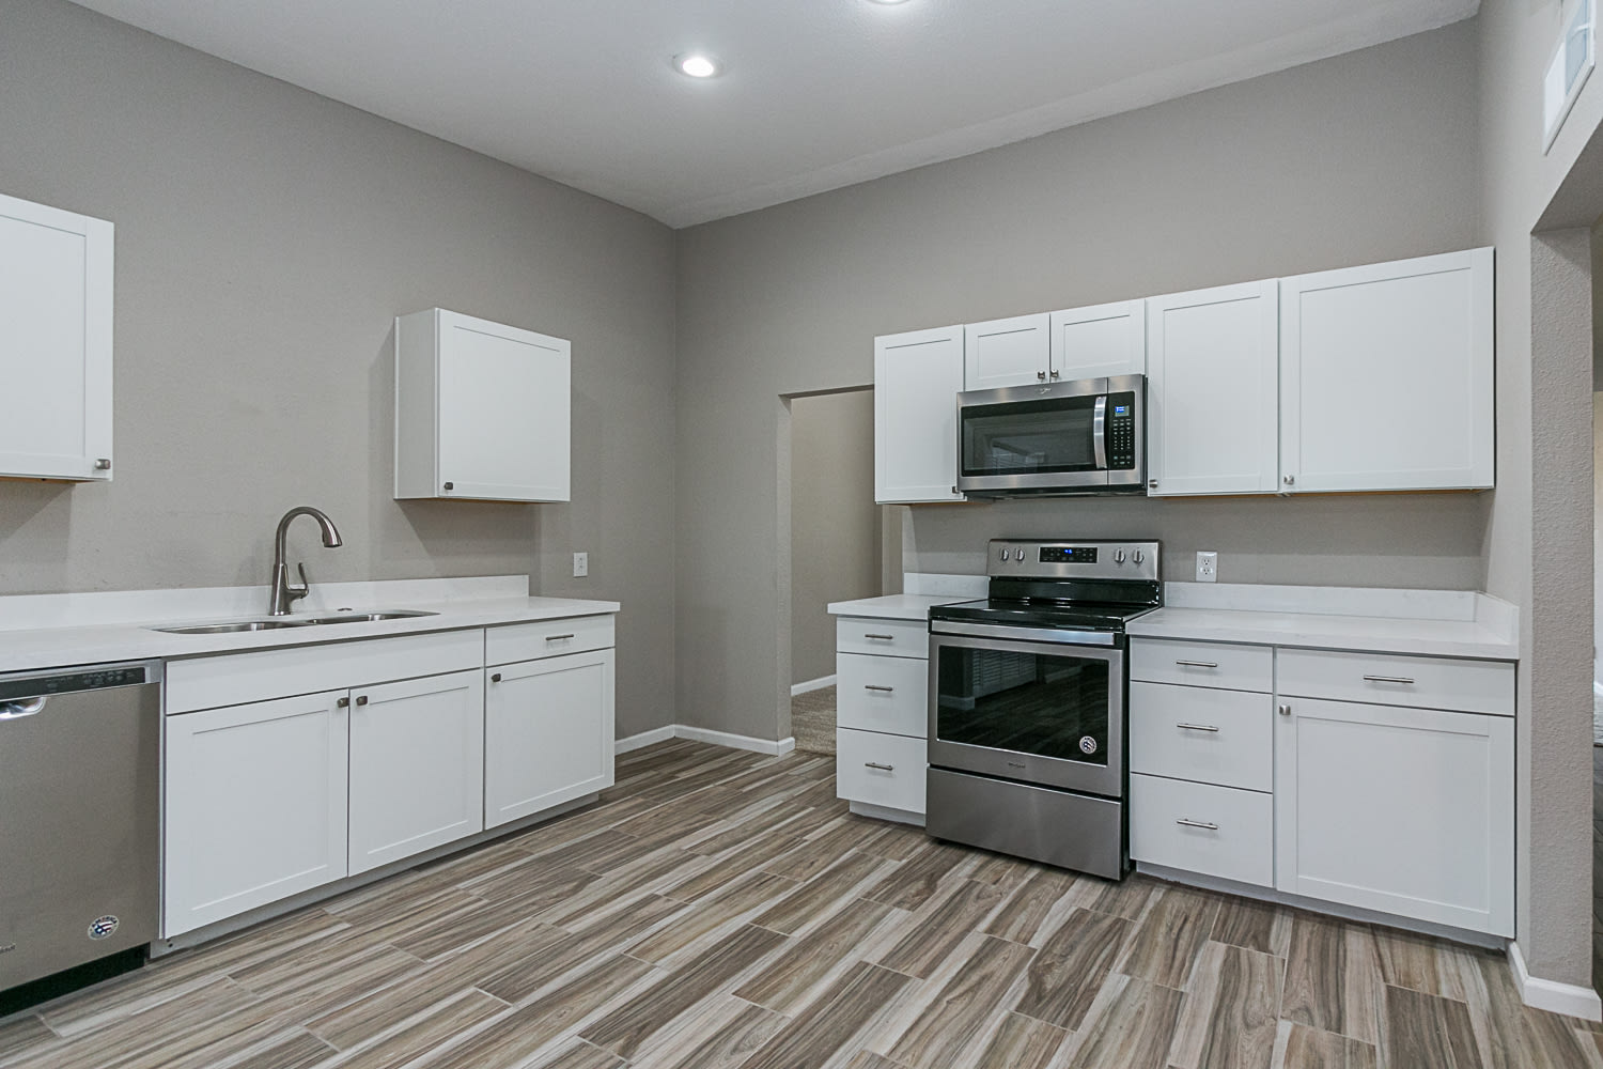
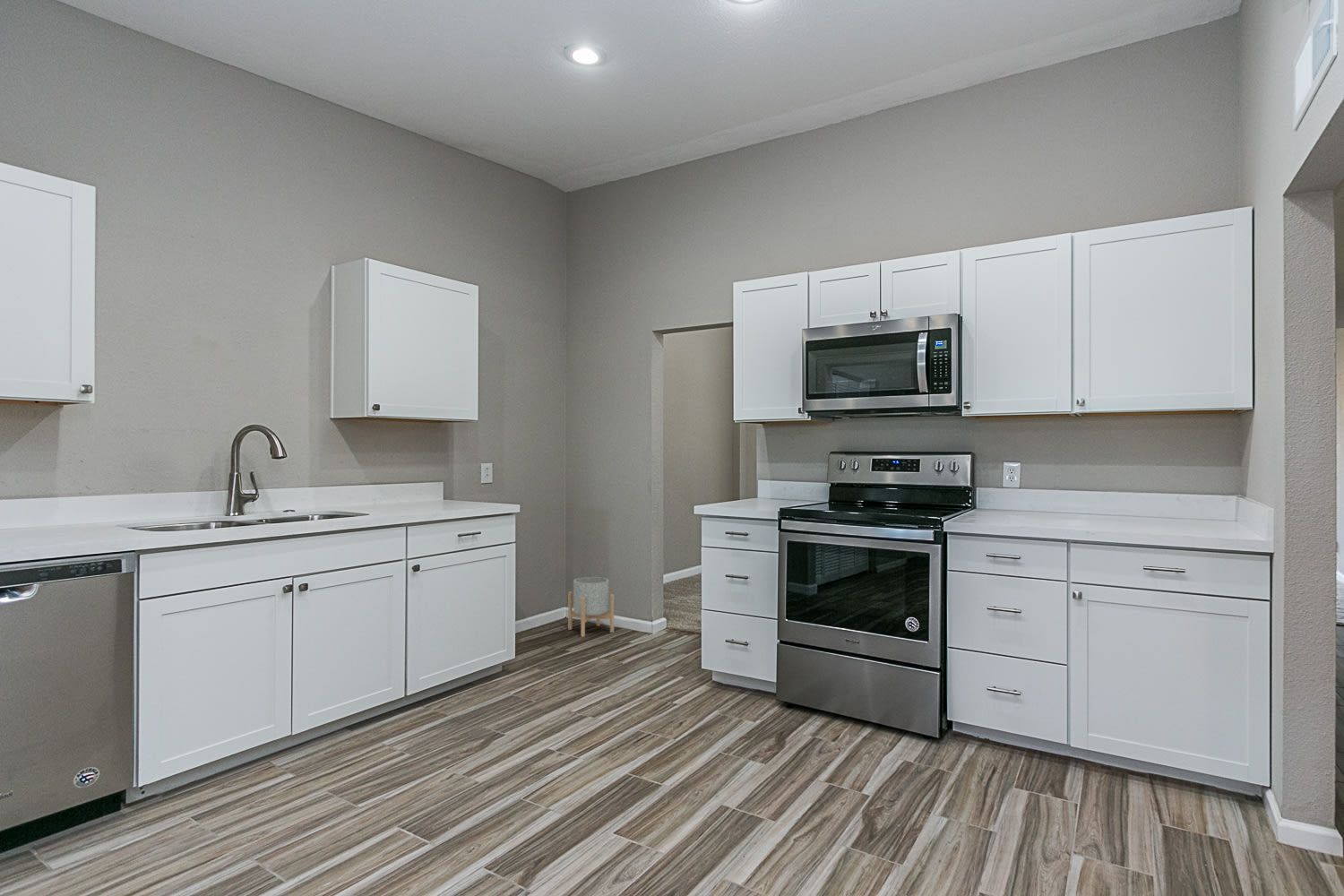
+ planter [567,576,615,638]
